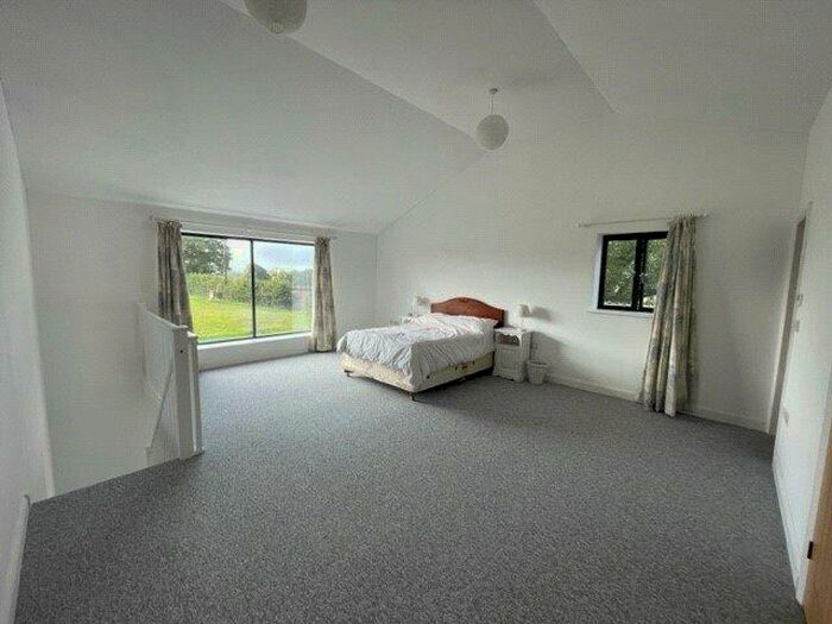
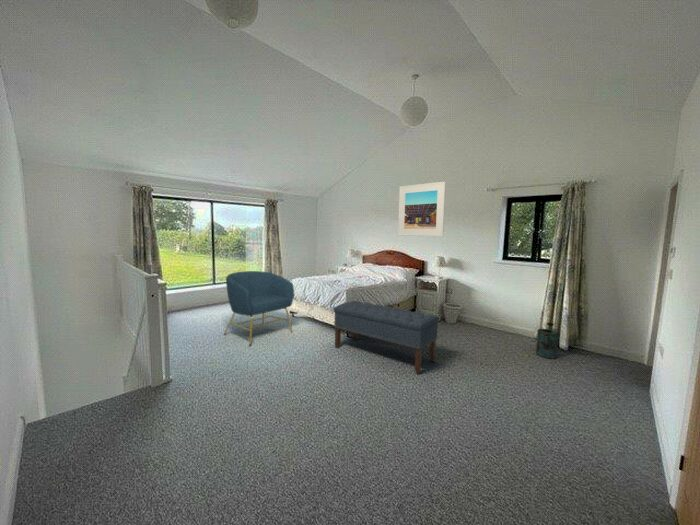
+ armchair [223,270,295,347]
+ bench [332,300,440,375]
+ watering can [535,321,560,359]
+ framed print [397,181,447,237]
